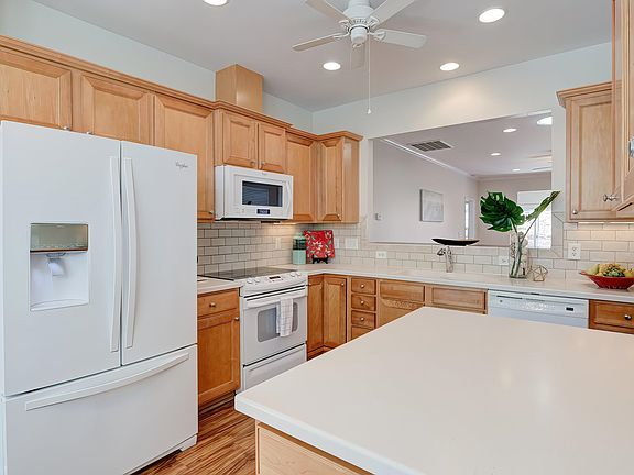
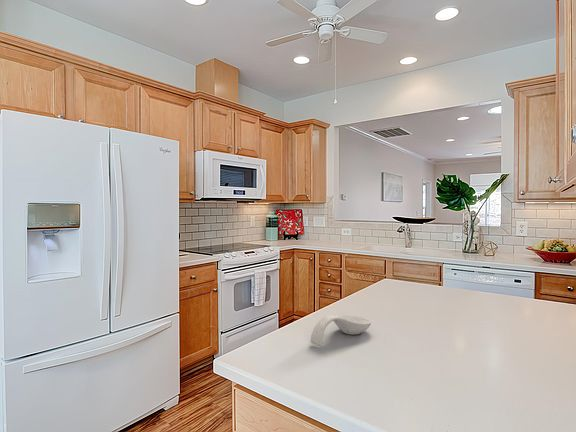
+ spoon rest [310,314,372,347]
